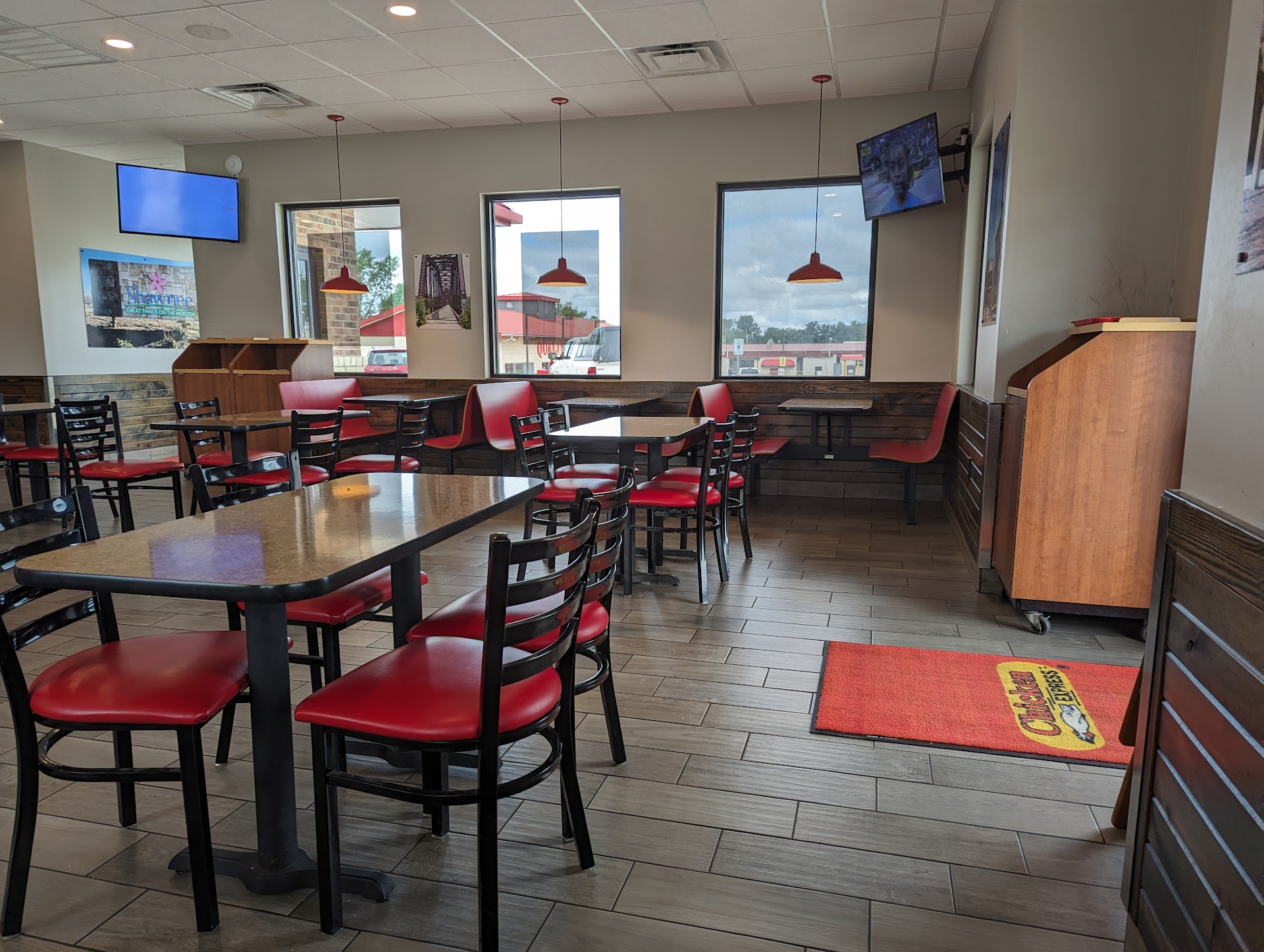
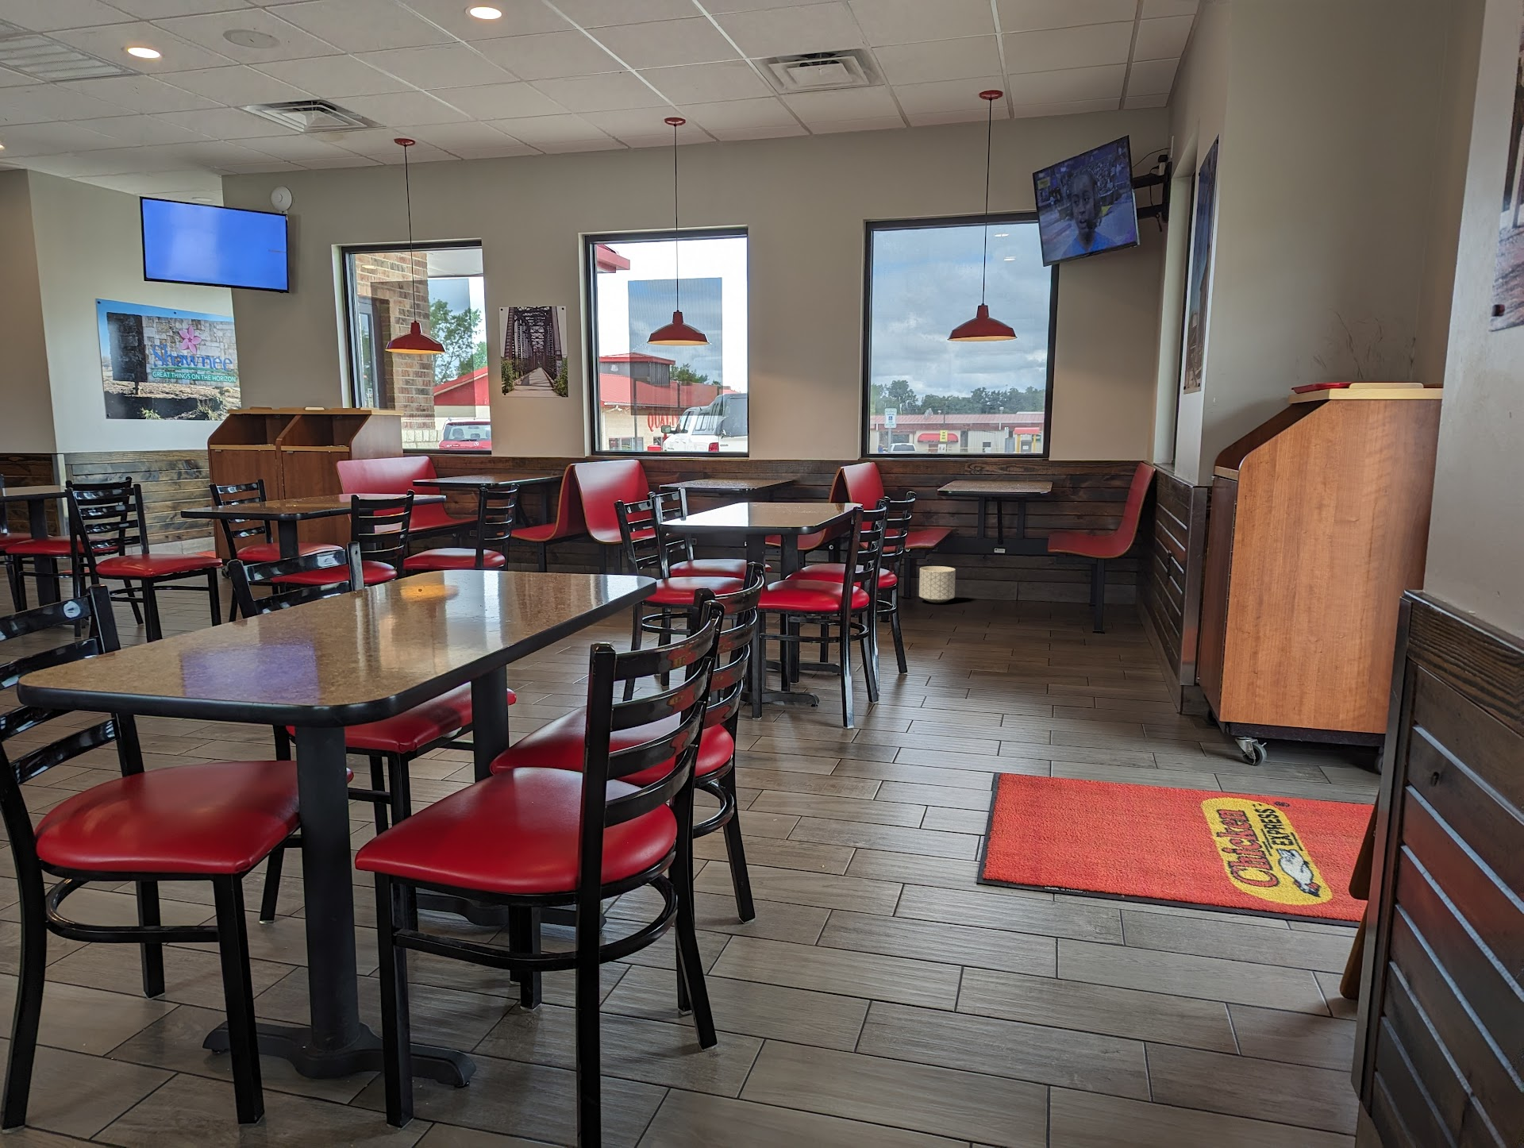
+ planter [919,566,956,604]
